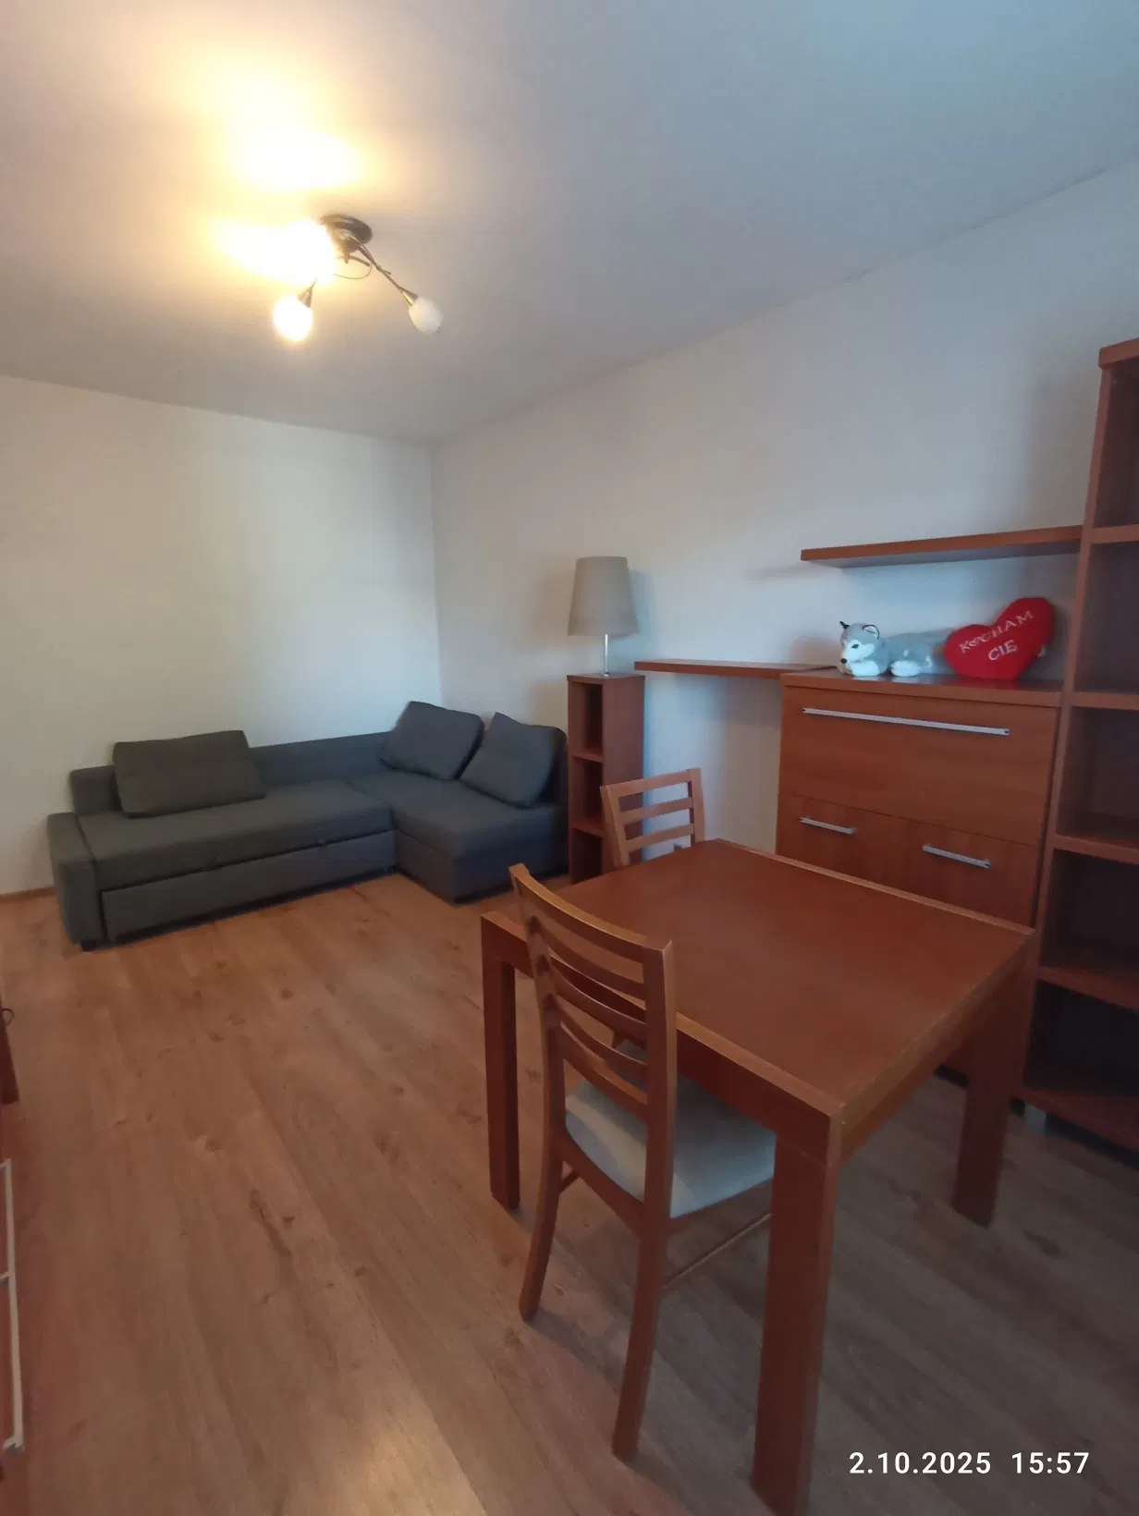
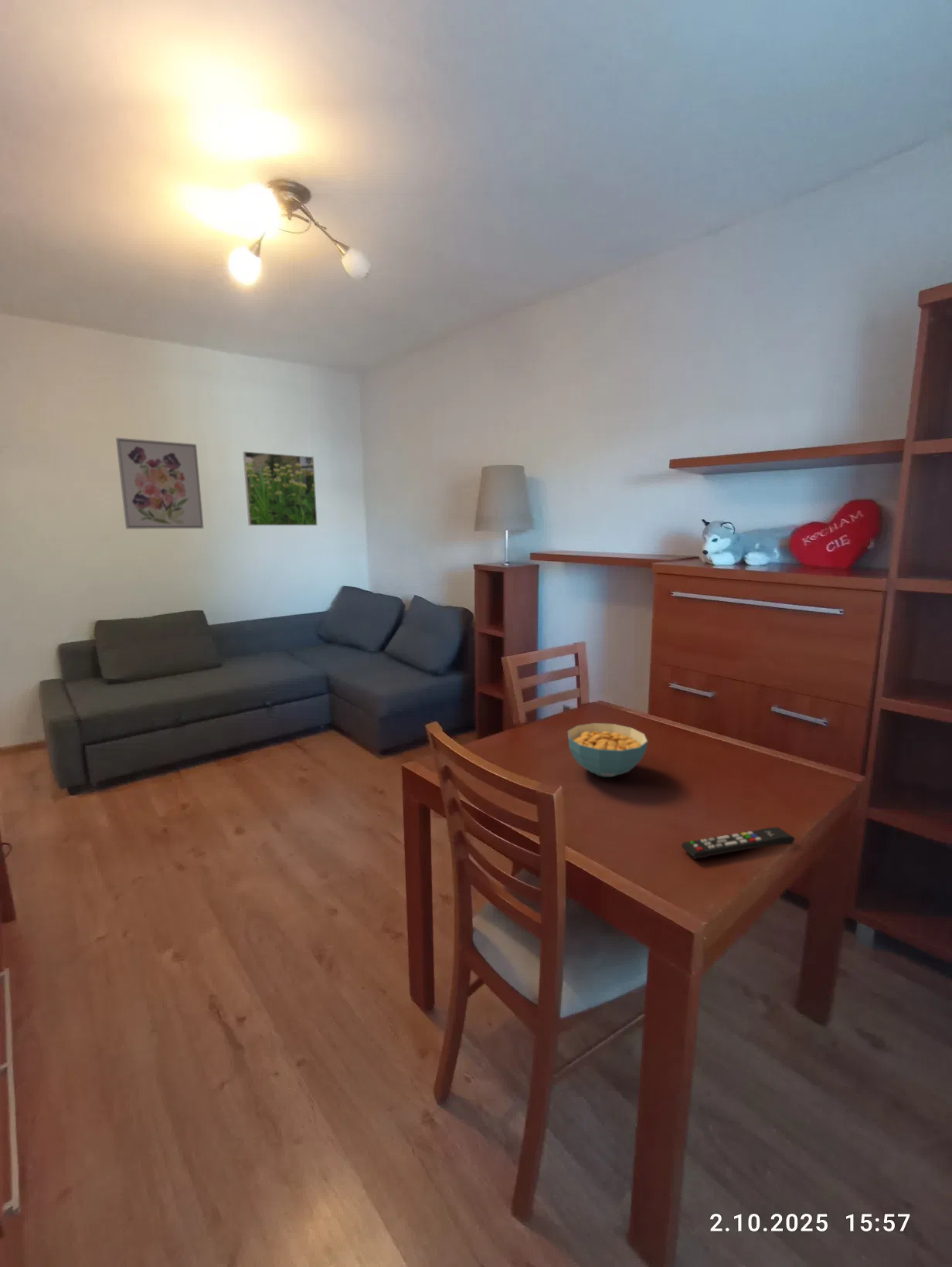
+ remote control [681,827,796,860]
+ cereal bowl [567,722,649,778]
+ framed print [243,450,318,526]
+ wall art [115,437,205,530]
